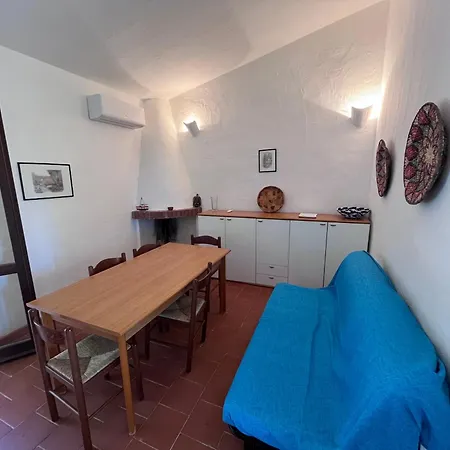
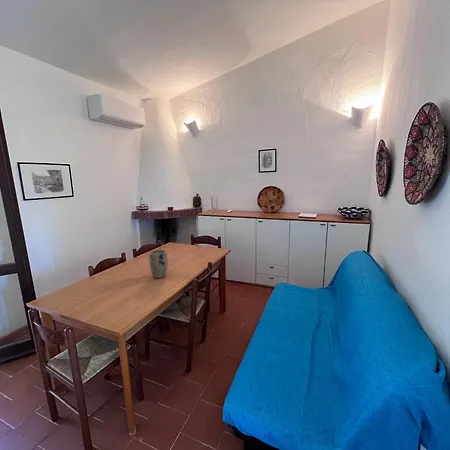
+ plant pot [148,249,168,279]
